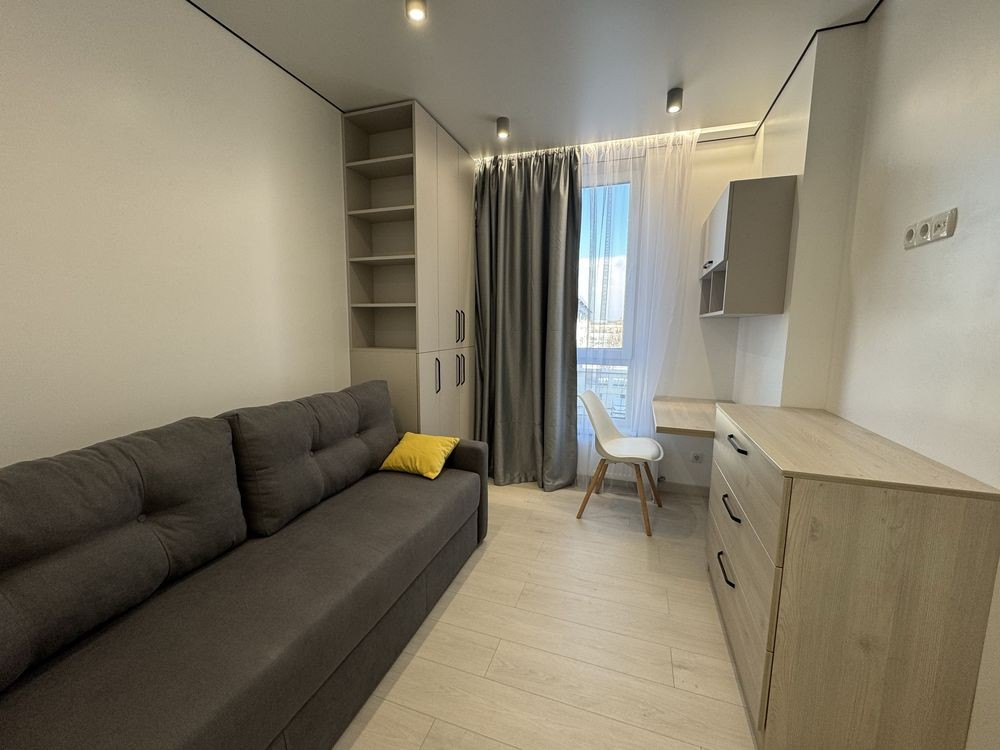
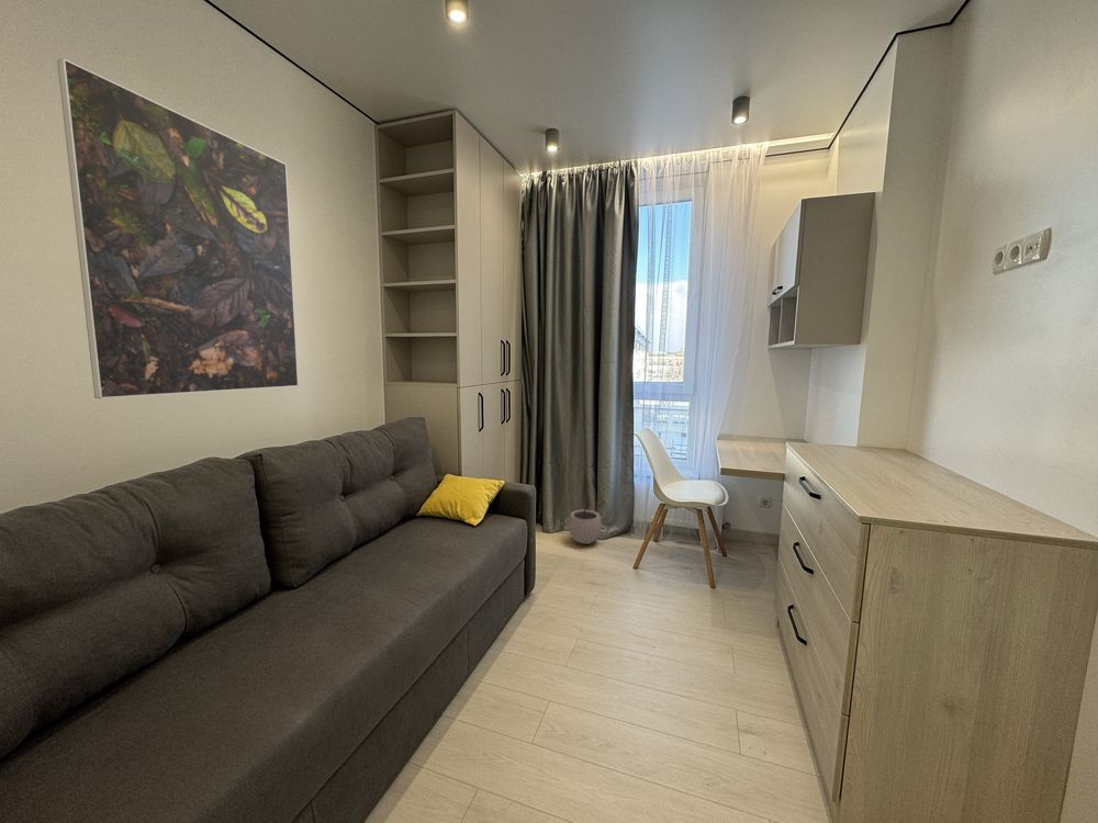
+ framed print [56,57,300,399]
+ plant pot [568,501,603,545]
